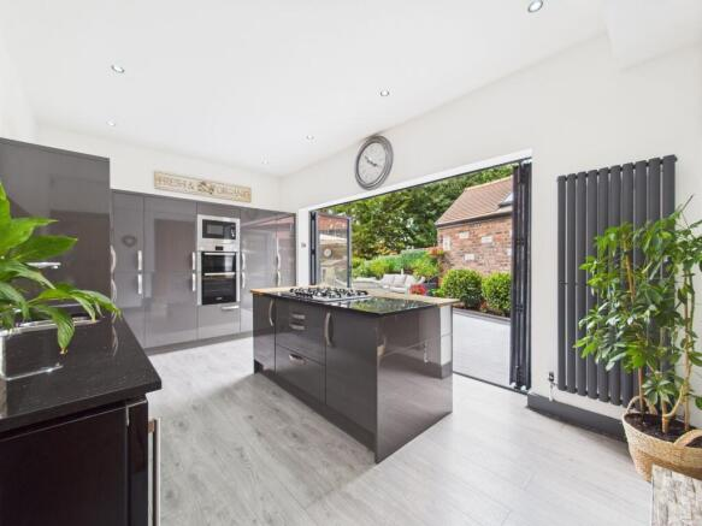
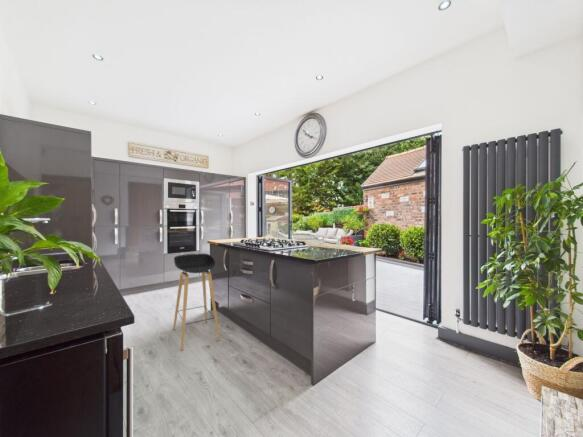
+ stool [172,253,221,351]
